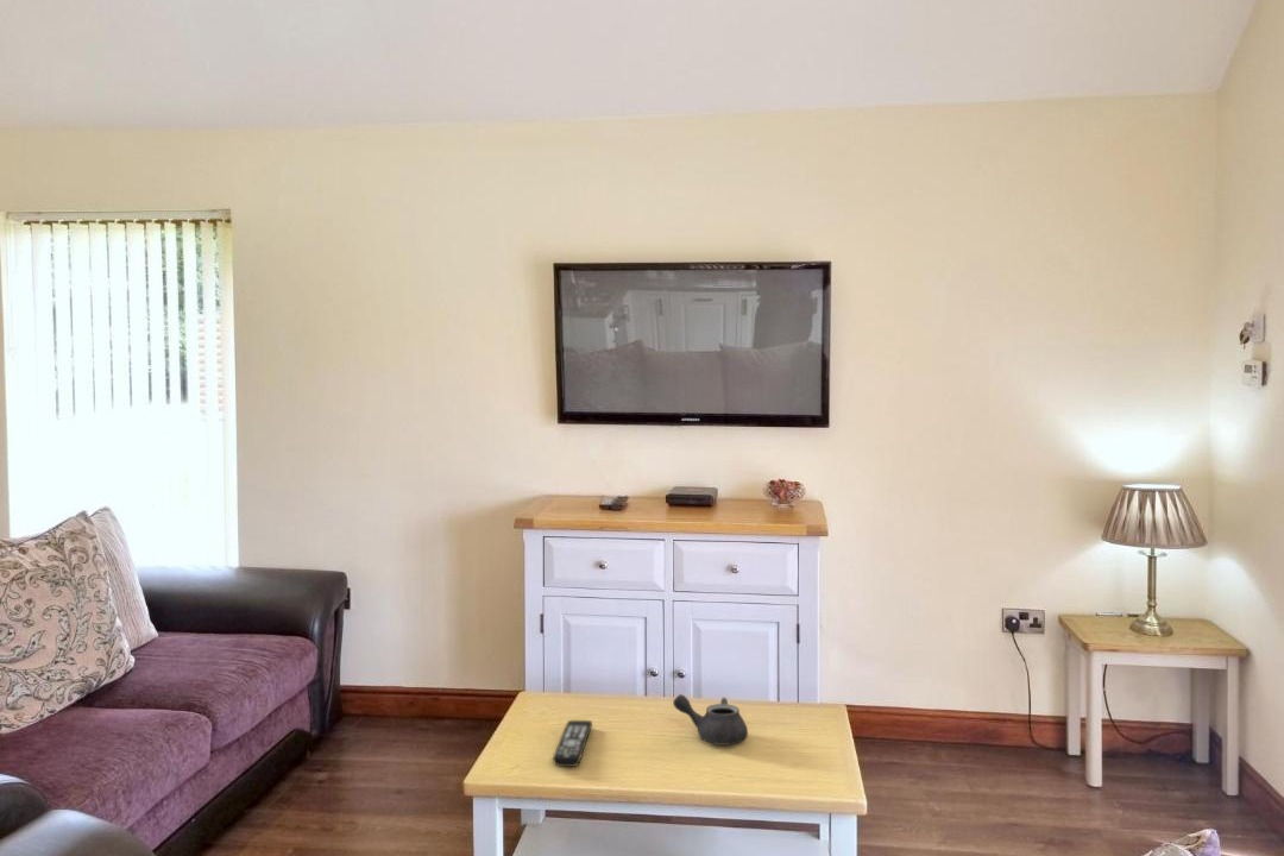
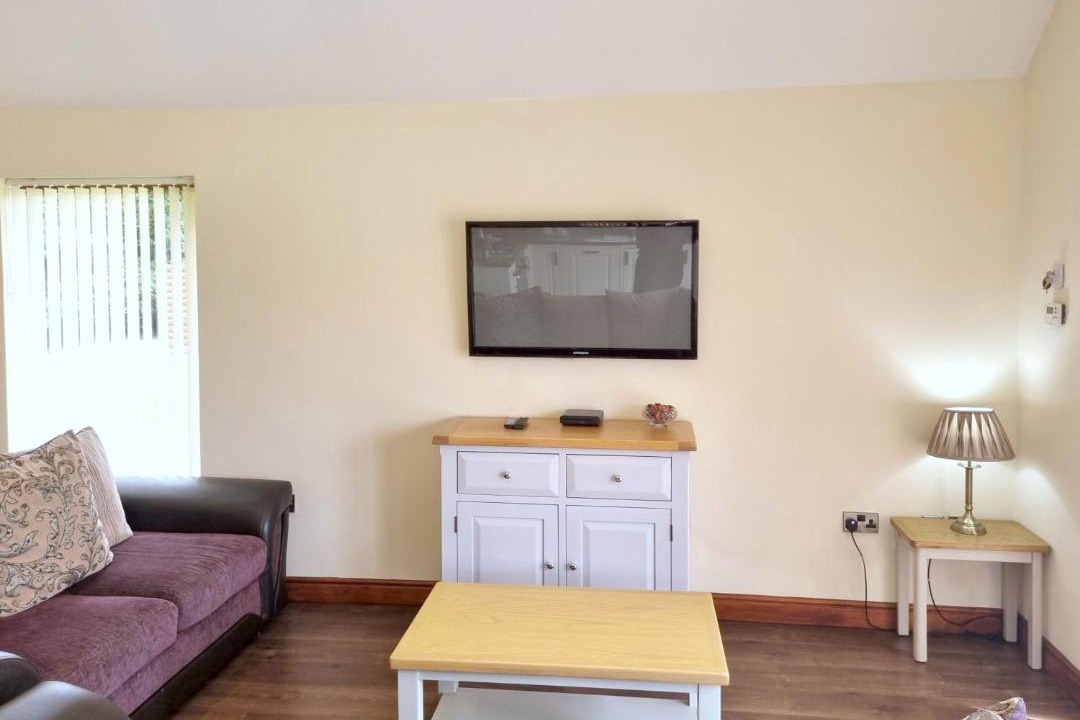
- remote control [552,719,593,768]
- teapot [672,693,749,747]
